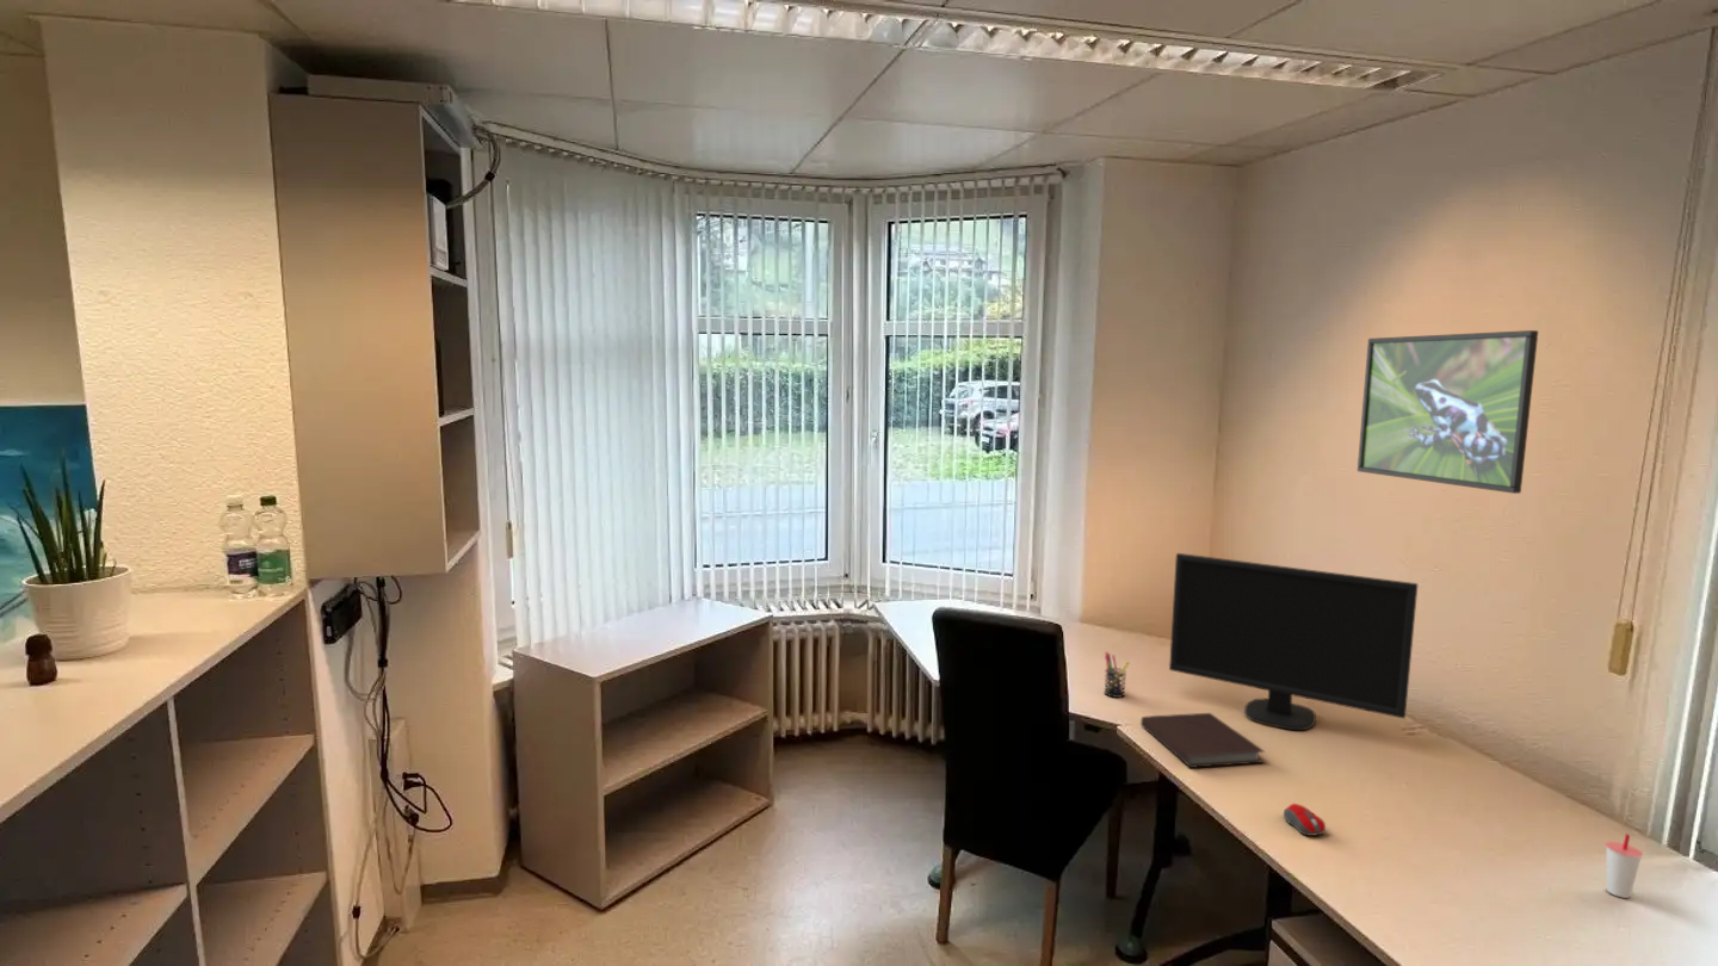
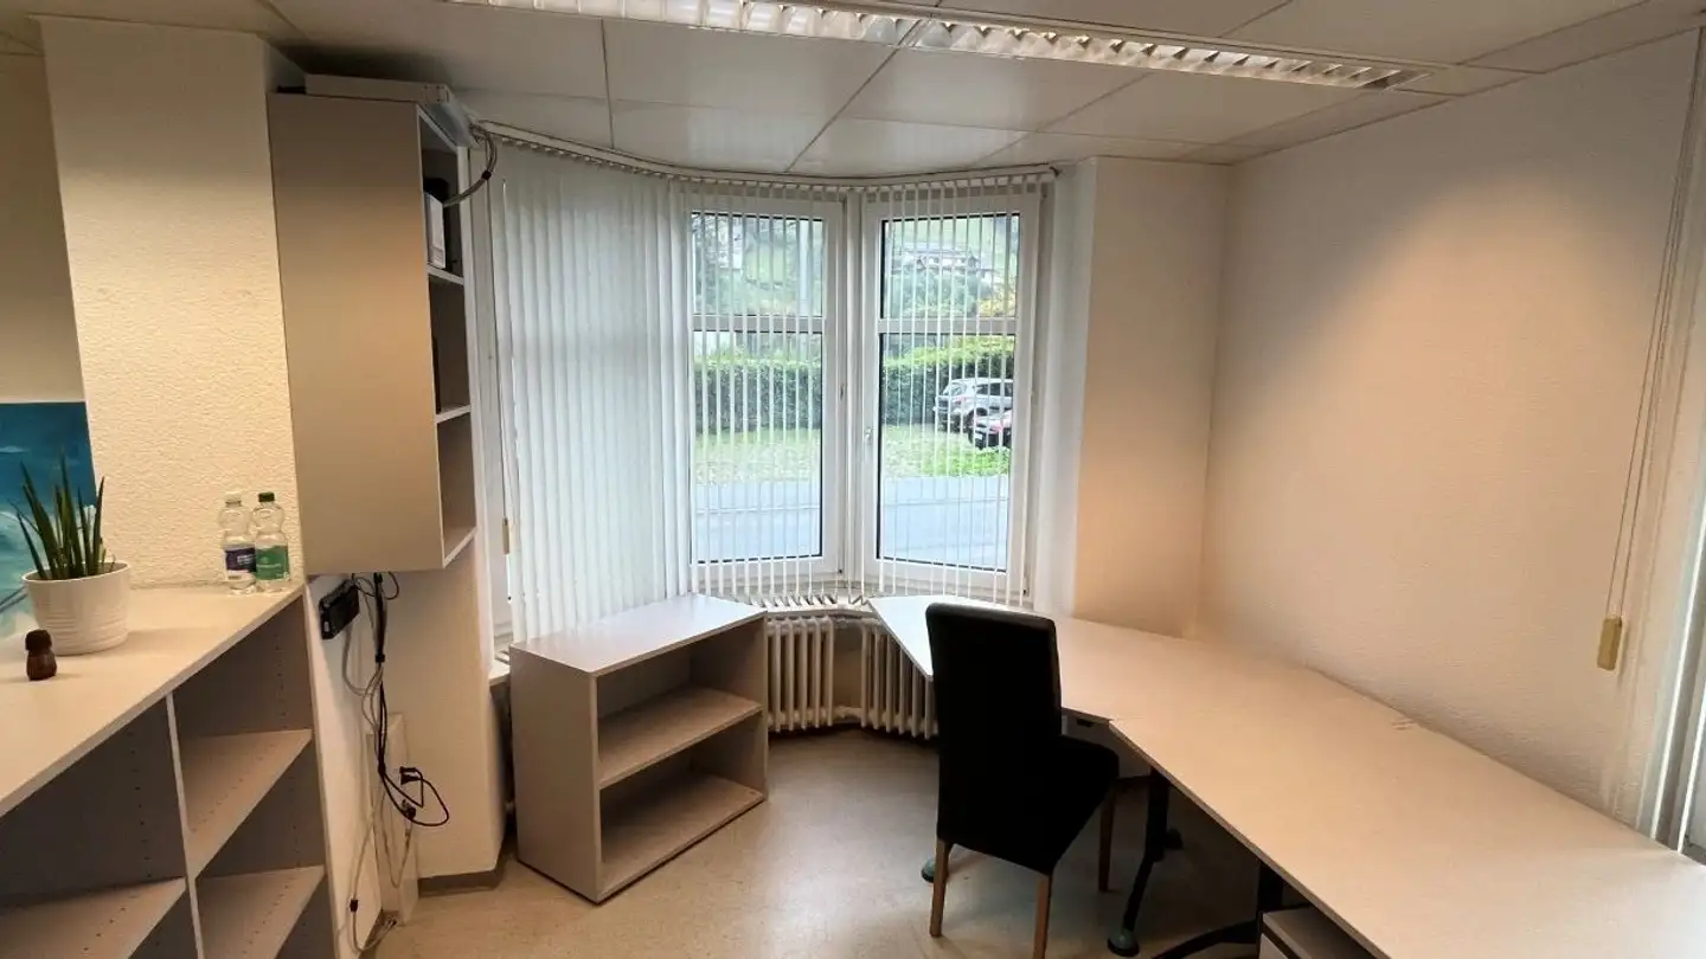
- cup [1605,832,1644,899]
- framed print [1357,329,1539,495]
- notebook [1139,712,1266,768]
- computer mouse [1283,803,1327,837]
- monitor [1168,552,1419,731]
- pen holder [1104,651,1131,699]
